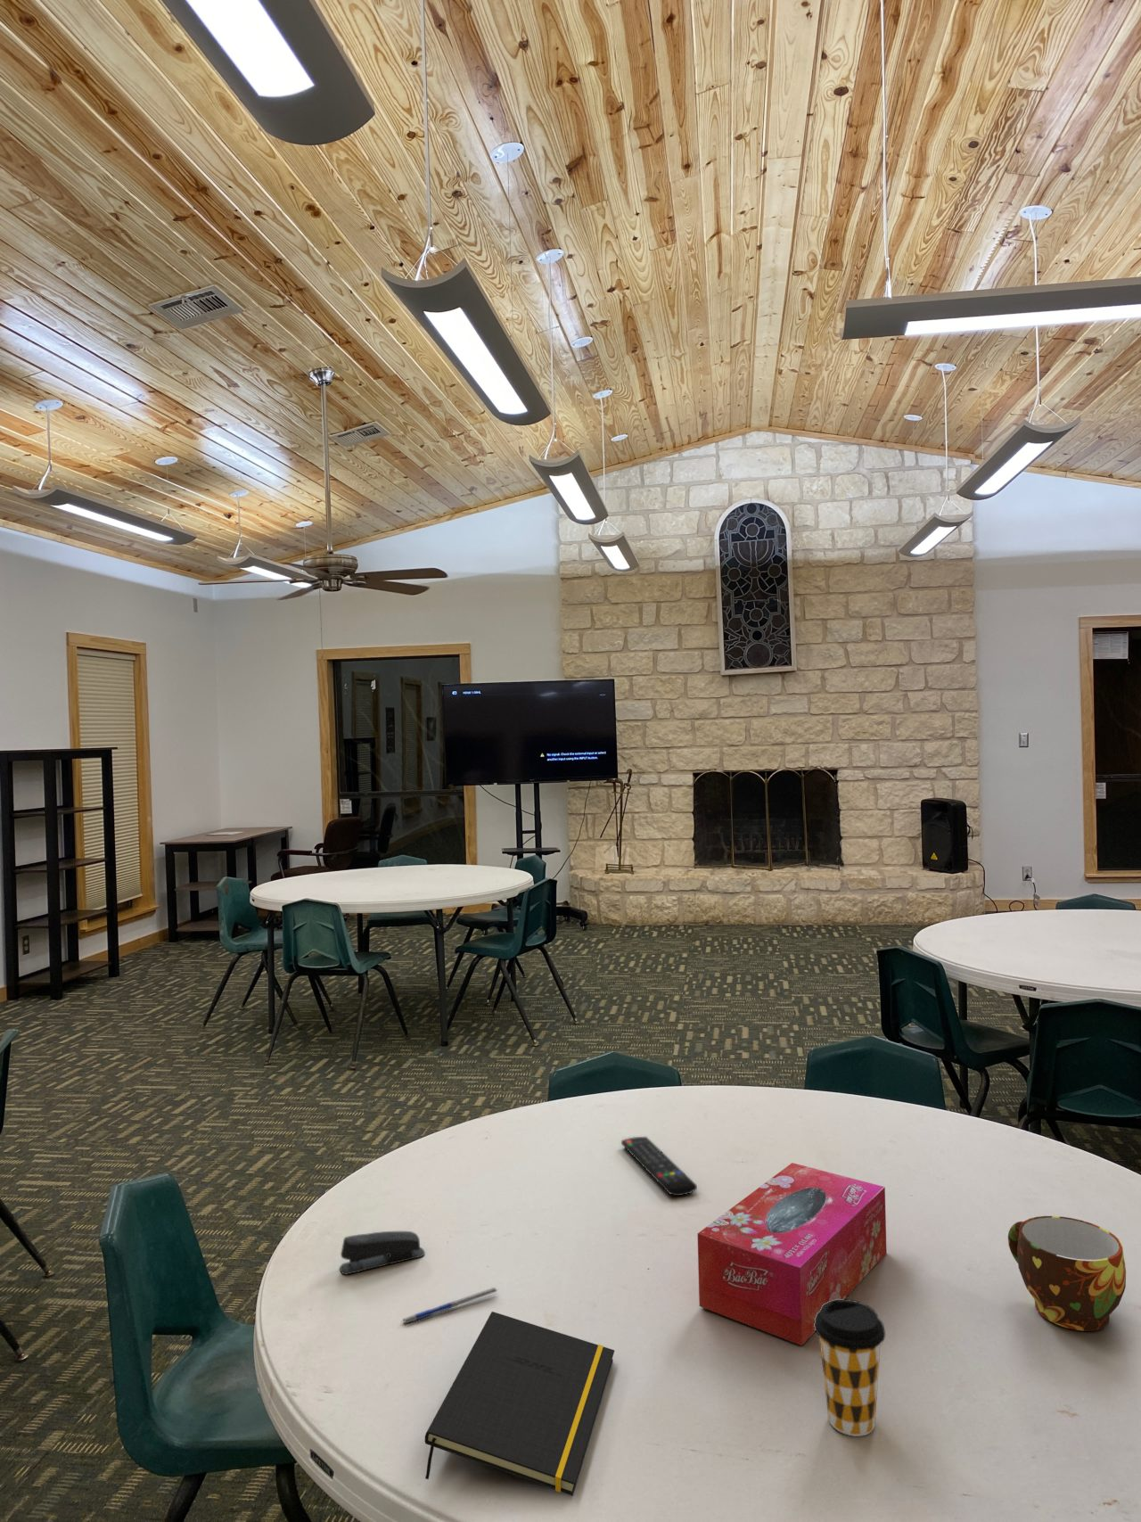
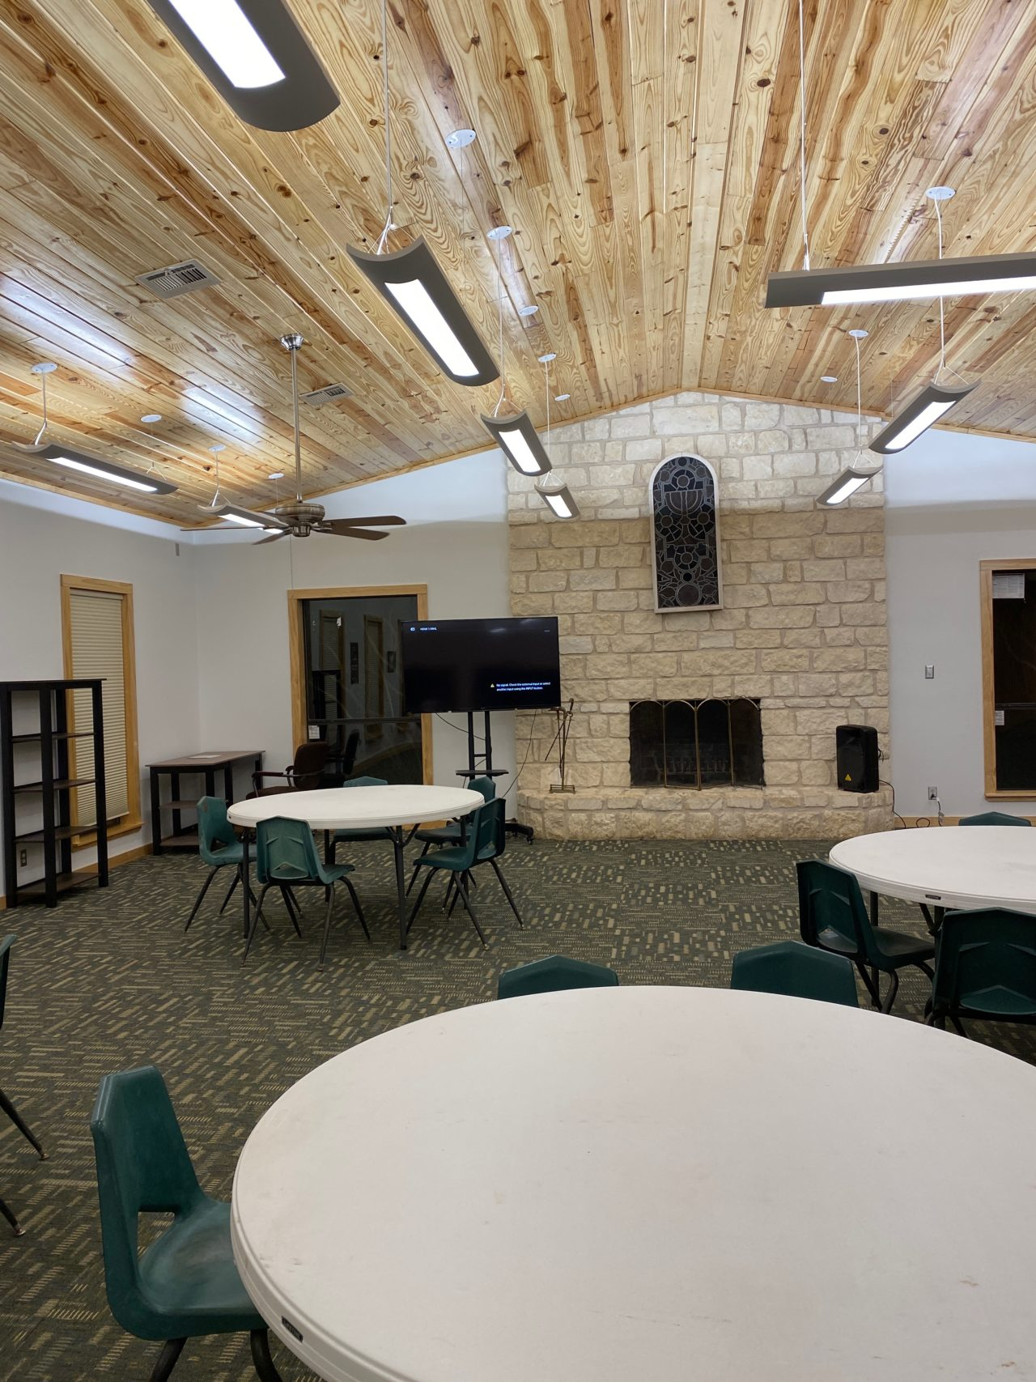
- remote control [621,1136,698,1196]
- notepad [424,1311,615,1496]
- coffee cup [814,1298,886,1437]
- cup [1007,1215,1127,1333]
- pen [402,1287,500,1327]
- tissue box [698,1161,888,1346]
- stapler [339,1231,425,1276]
